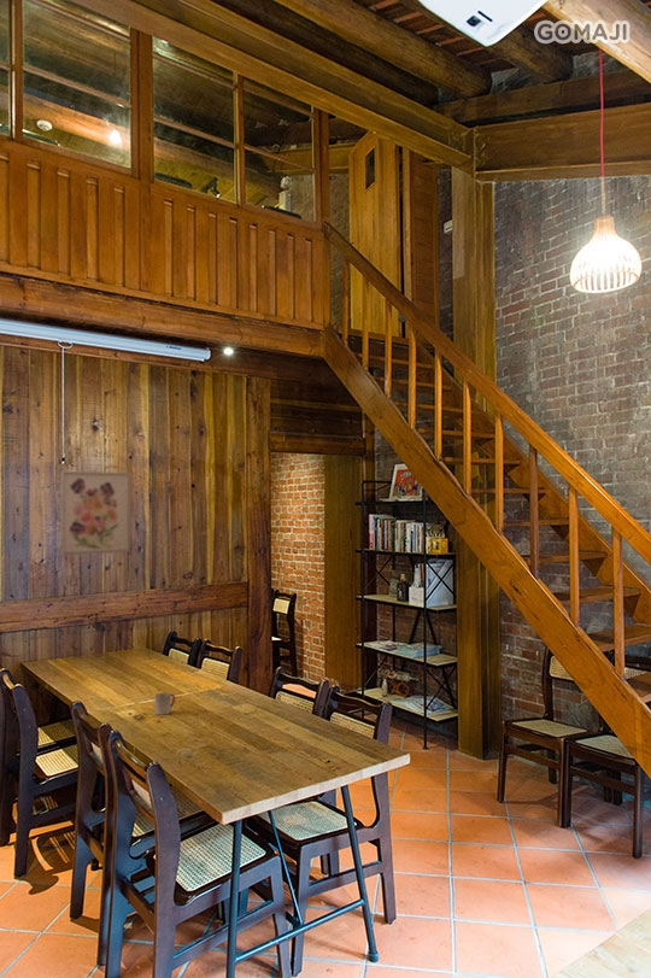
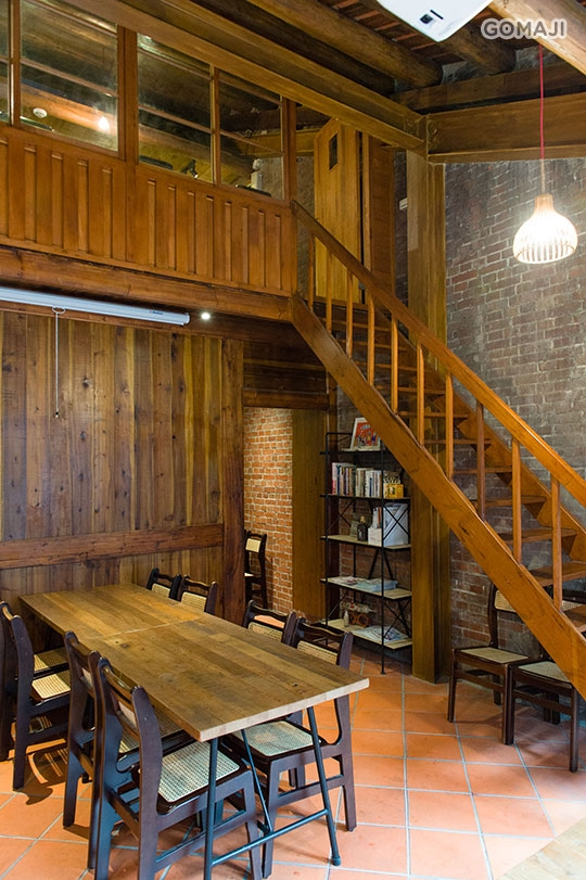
- wall art [60,470,131,557]
- cup [154,692,176,716]
